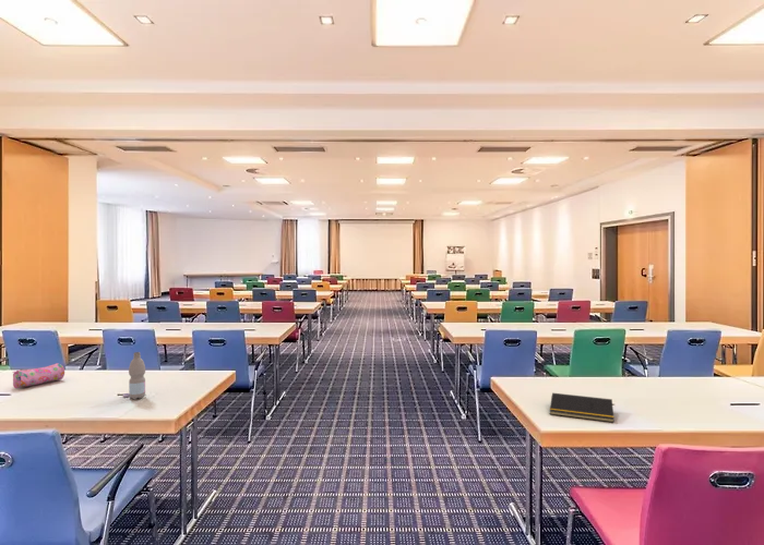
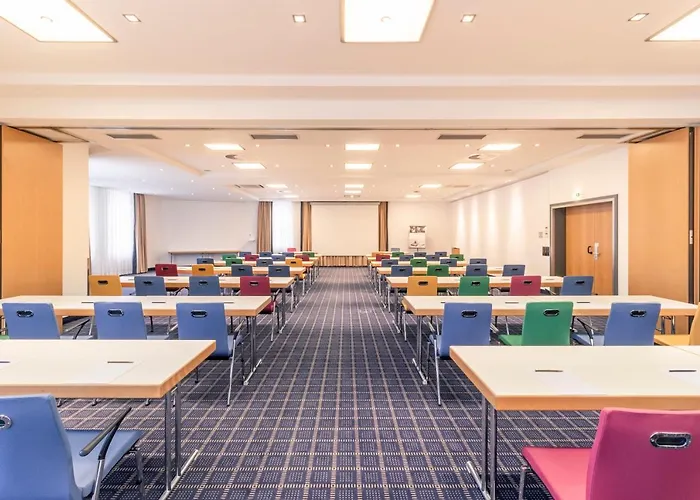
- notepad [549,392,616,424]
- water bottle [122,351,146,400]
- pencil case [12,362,65,389]
